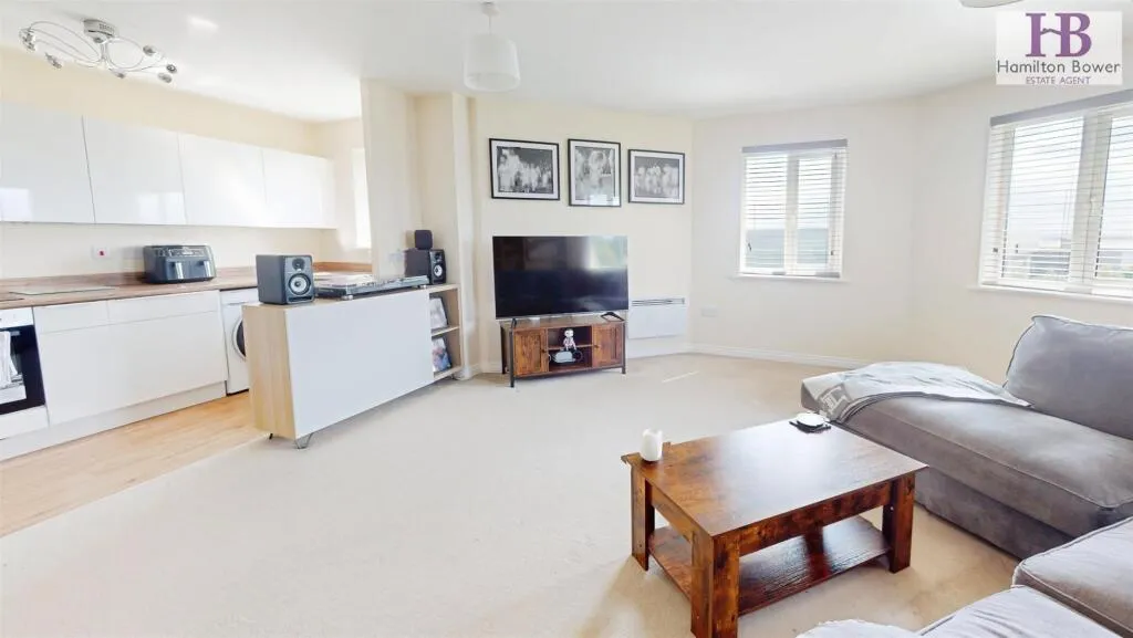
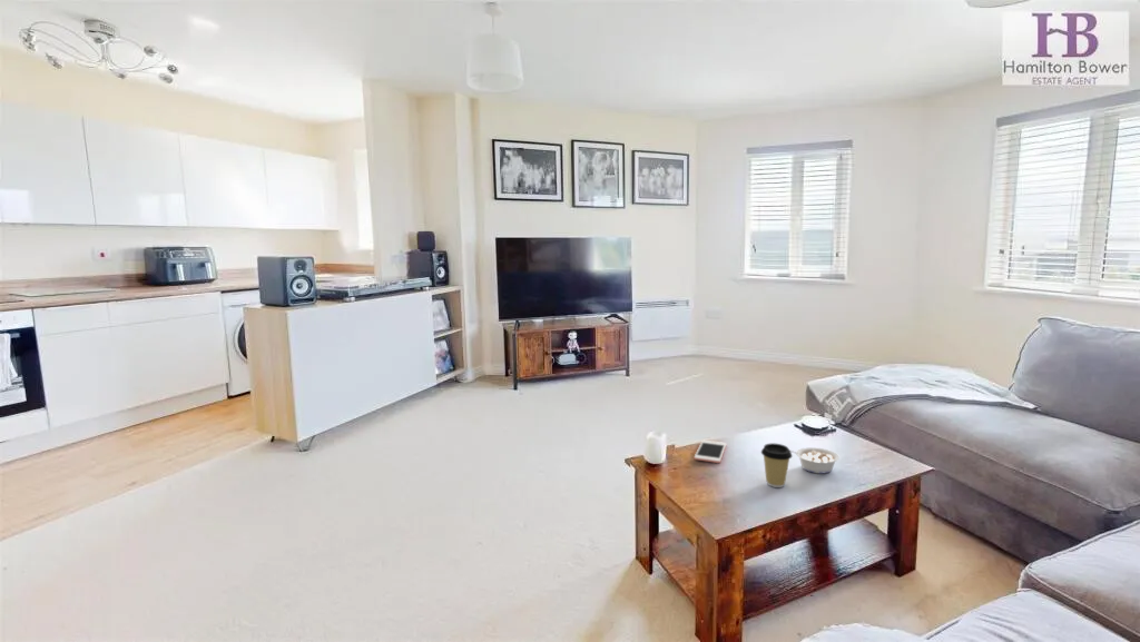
+ cell phone [694,439,727,464]
+ legume [789,446,841,475]
+ coffee cup [760,442,794,488]
